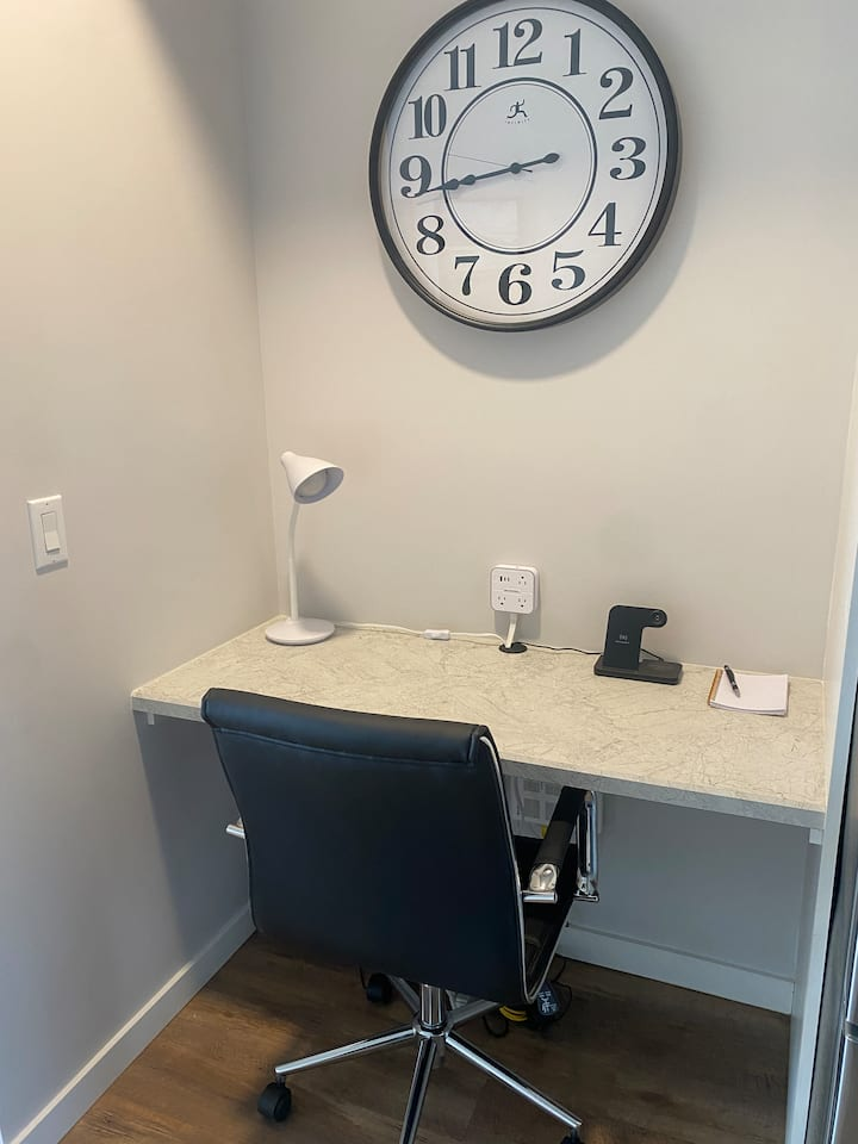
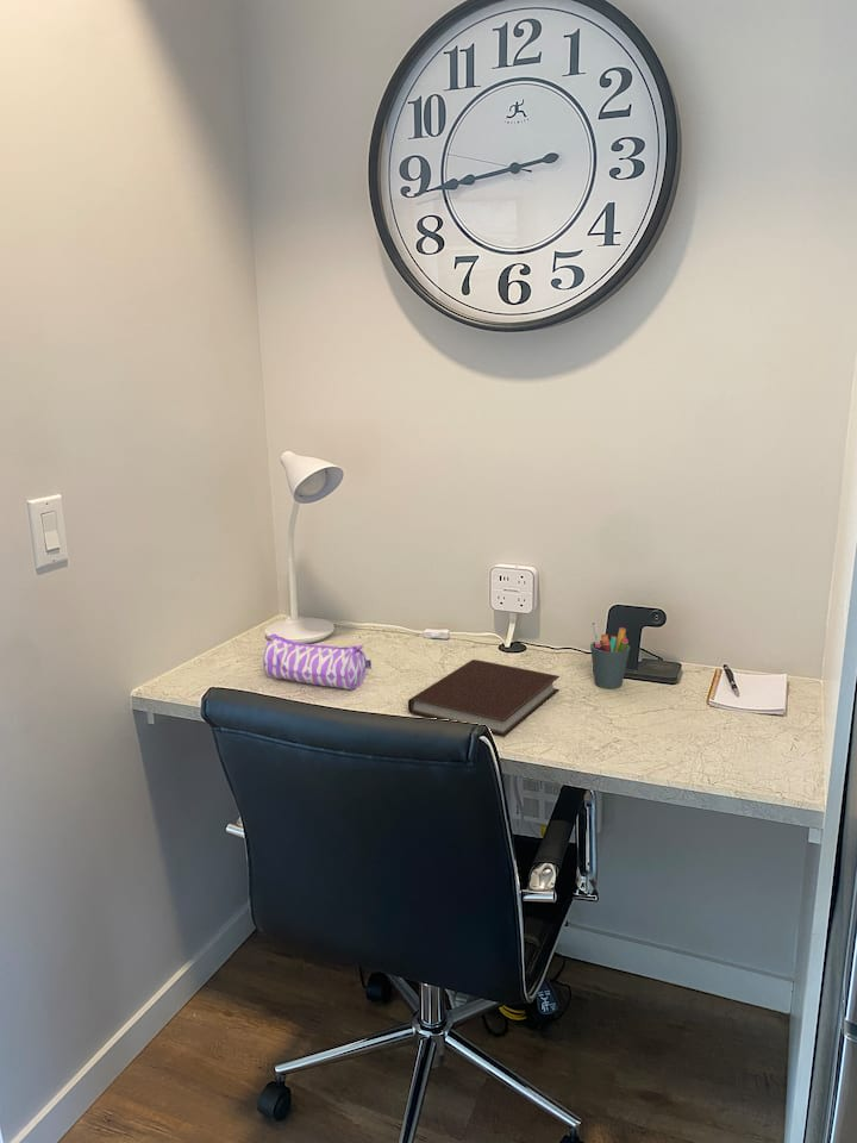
+ pen holder [589,620,631,689]
+ notebook [407,658,561,738]
+ pencil case [262,633,373,691]
